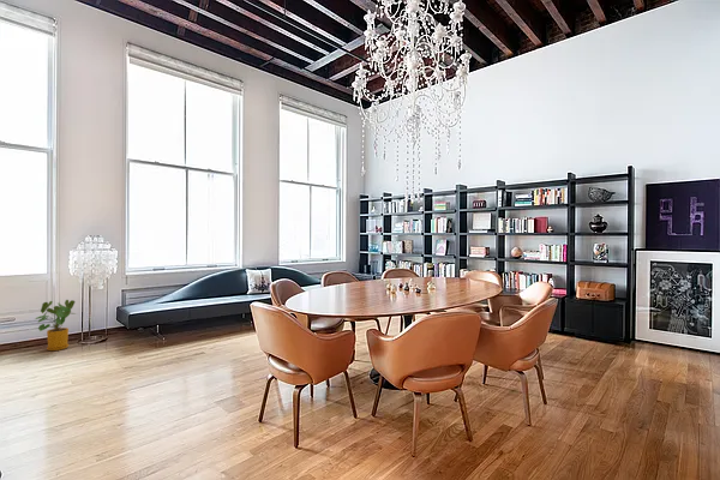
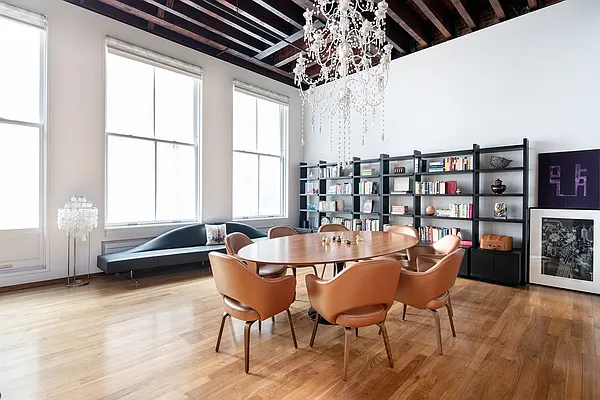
- house plant [35,299,77,352]
